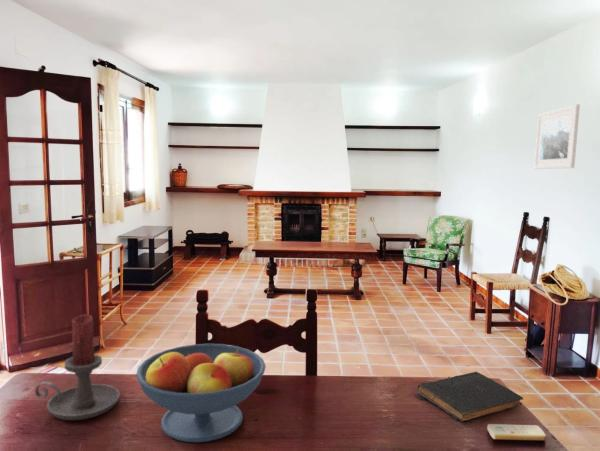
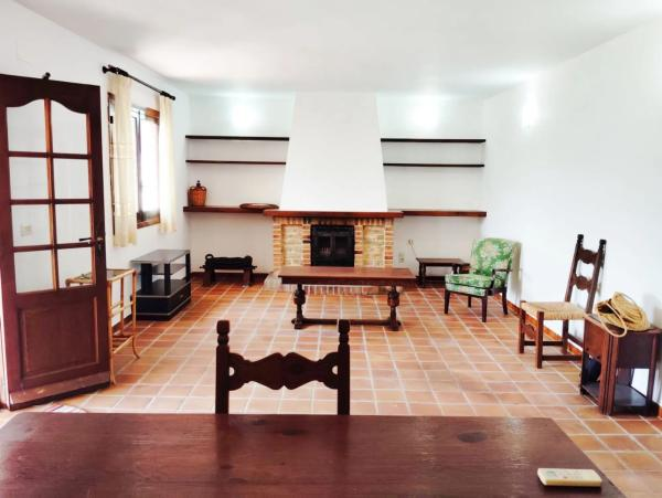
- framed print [533,103,581,170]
- book [417,371,524,424]
- fruit bowl [135,343,267,443]
- candle holder [34,313,121,421]
